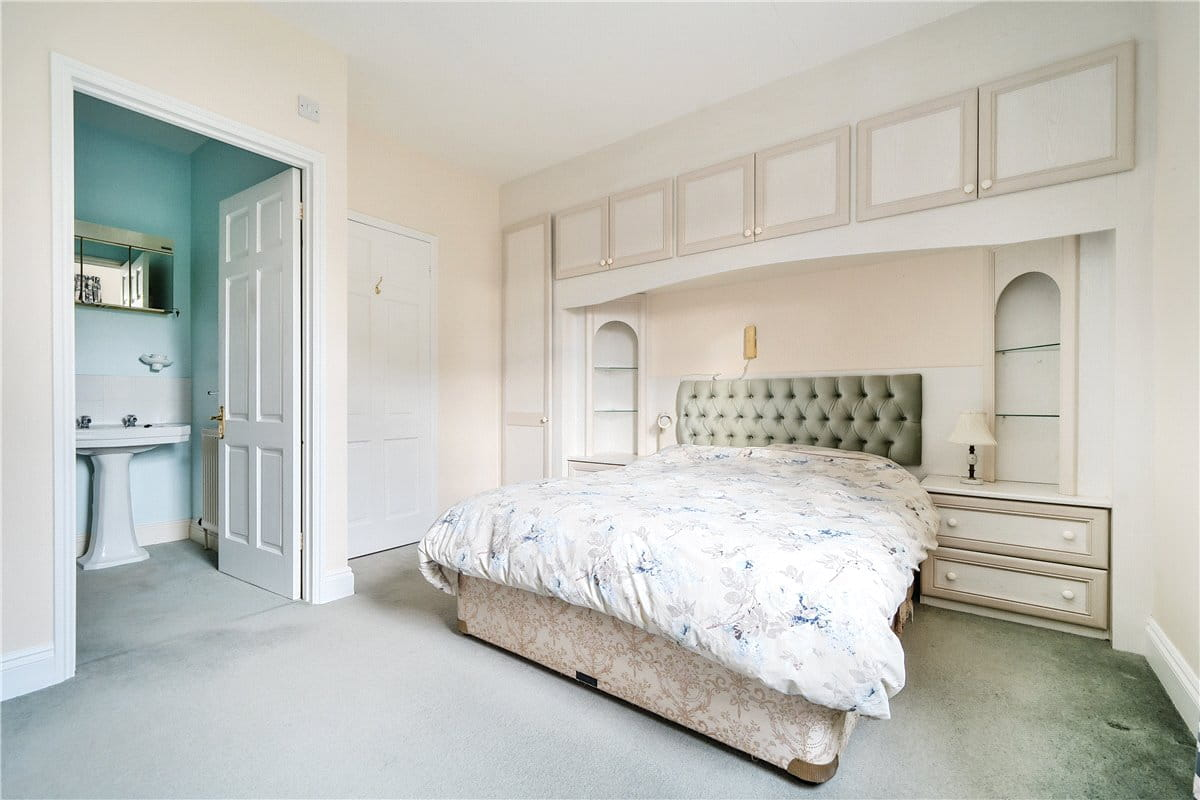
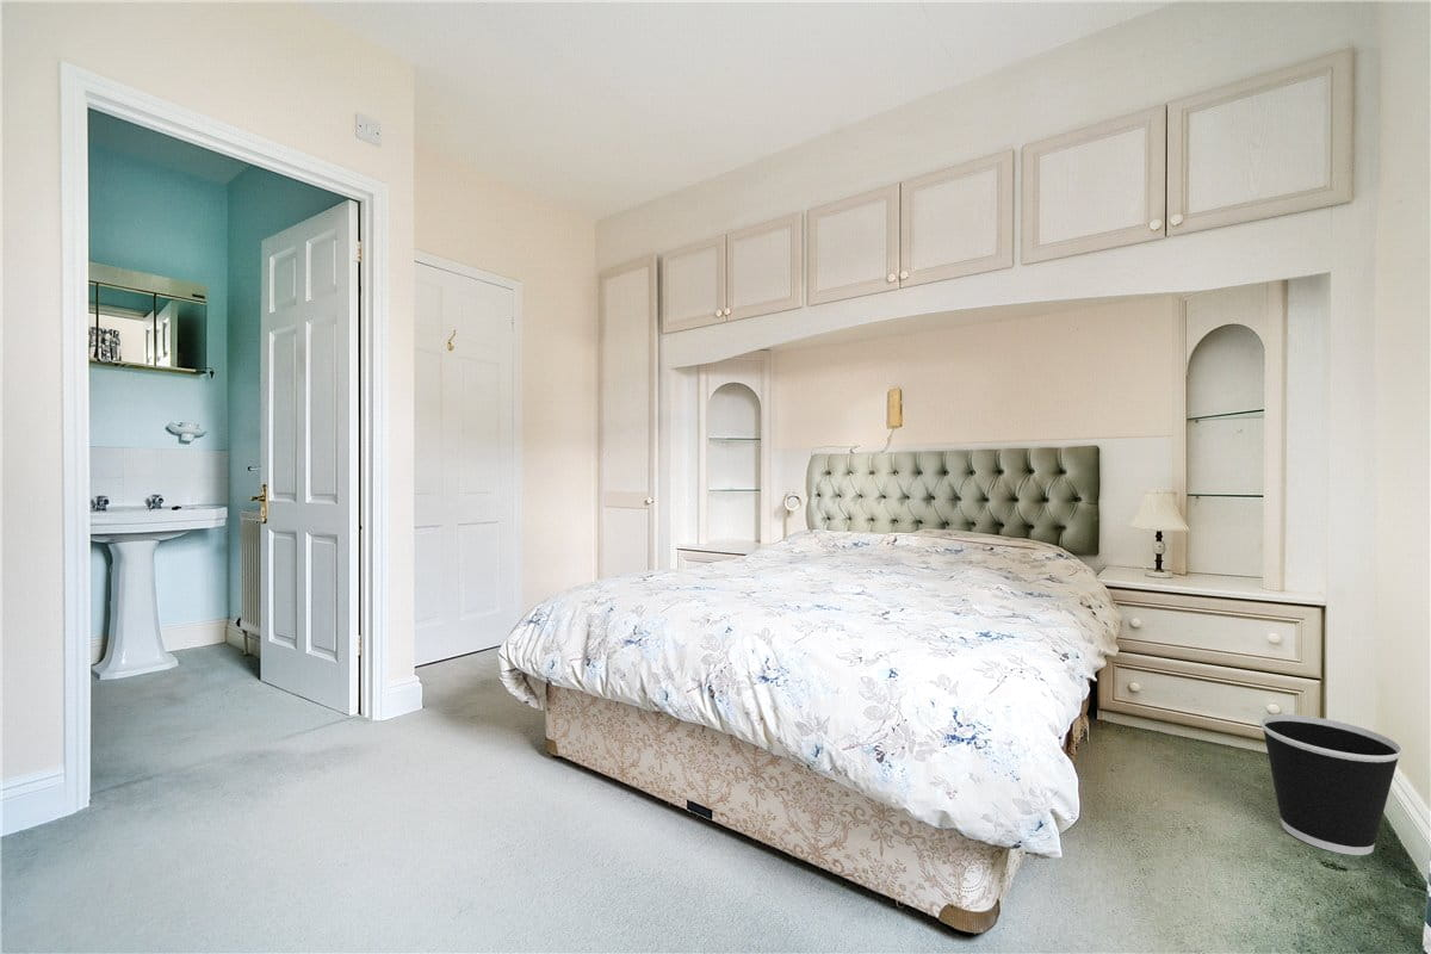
+ wastebasket [1259,713,1404,856]
